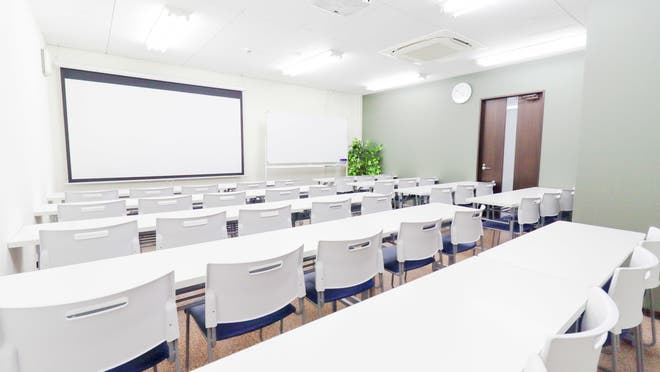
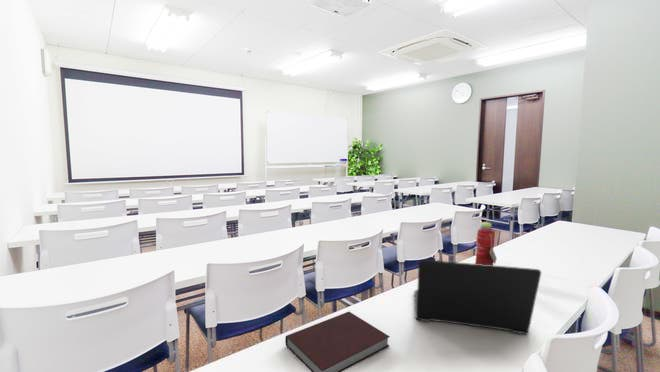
+ laptop [413,259,542,335]
+ water bottle [474,221,498,265]
+ notebook [284,311,391,372]
